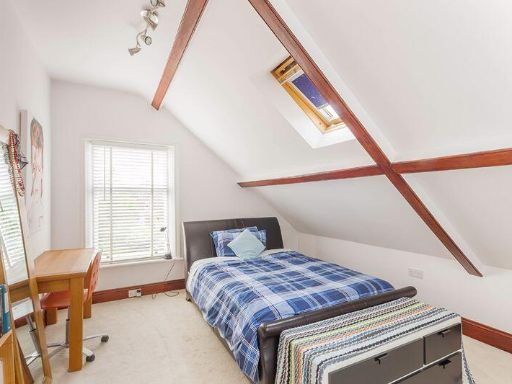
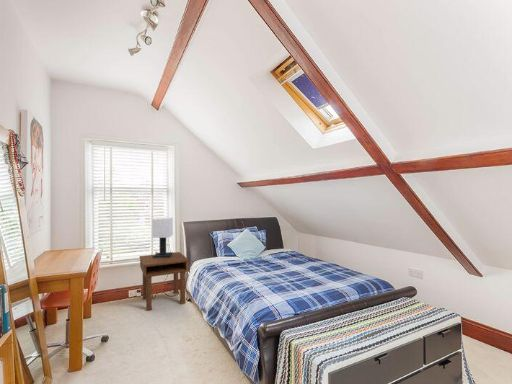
+ nightstand [138,251,189,311]
+ table lamp [151,217,174,258]
